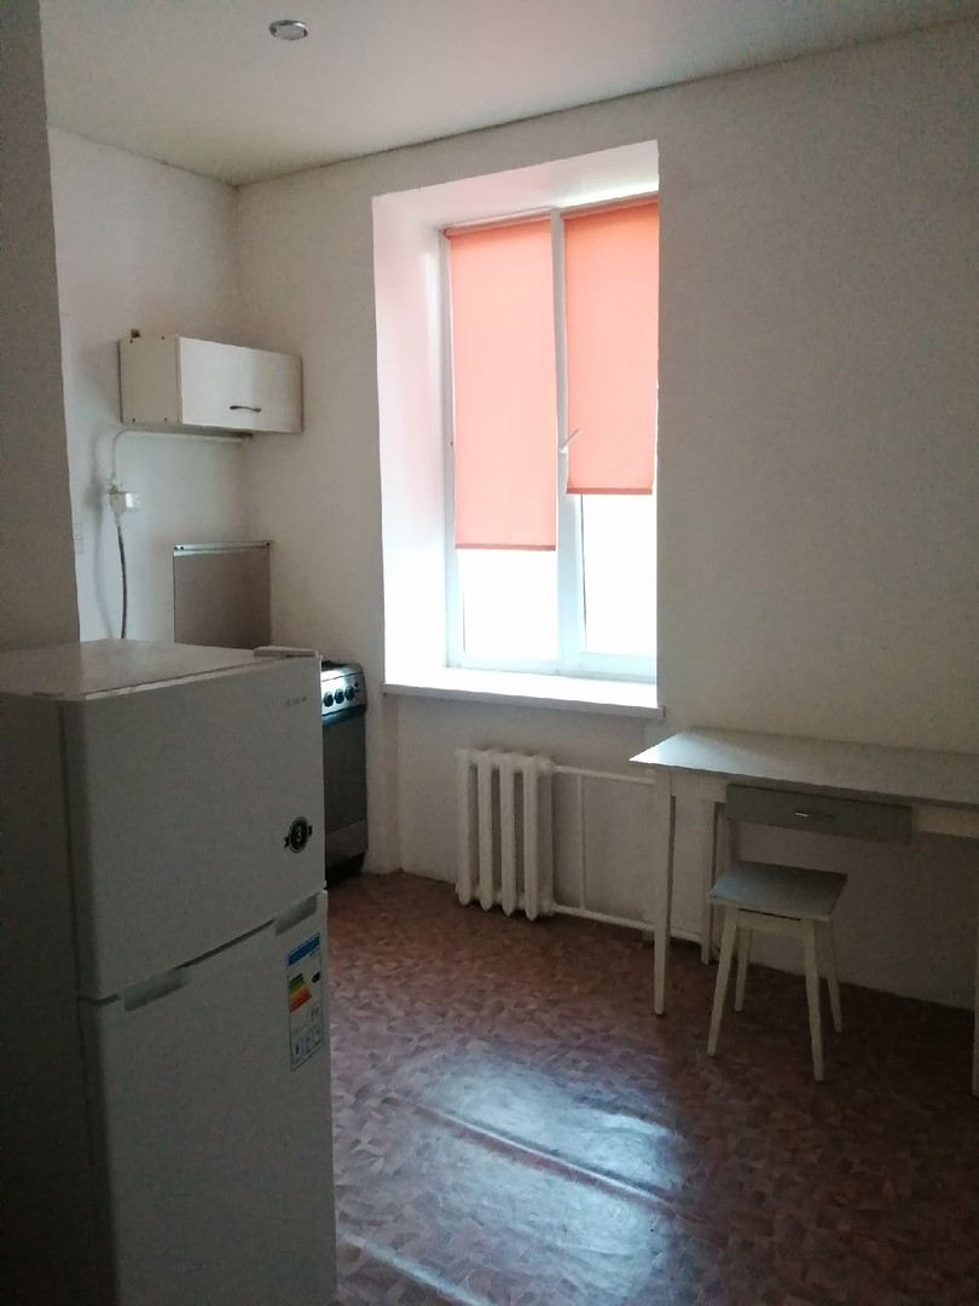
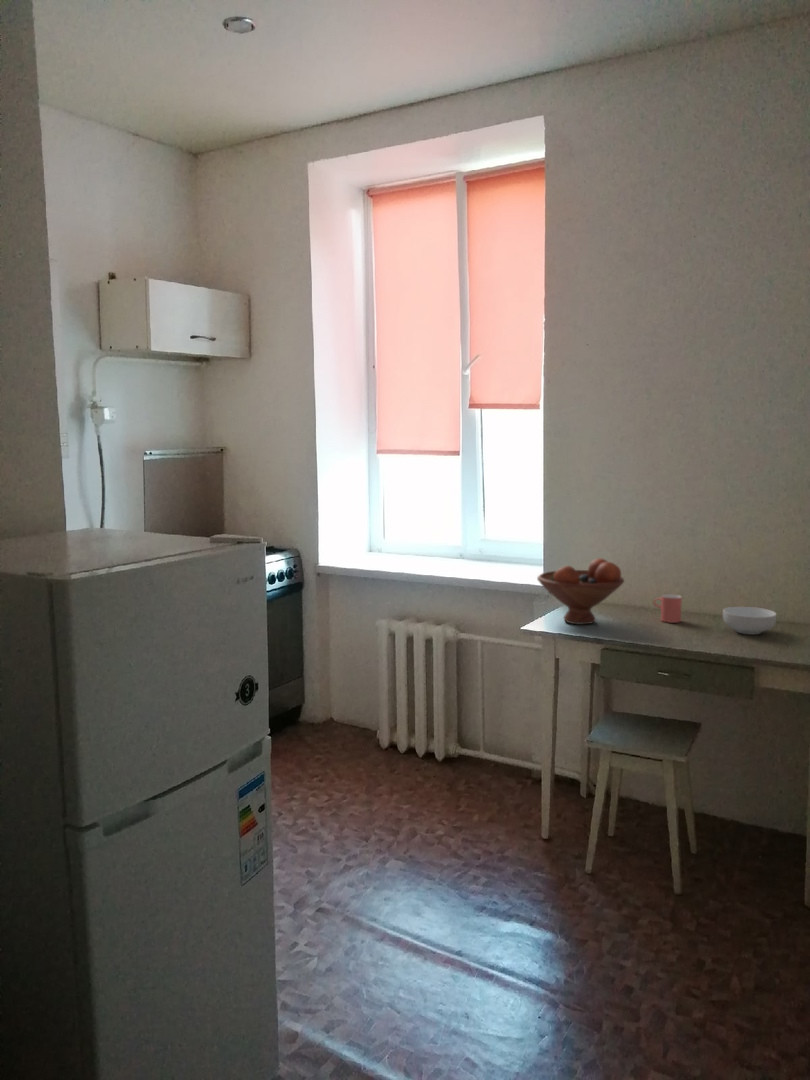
+ cup [653,593,683,624]
+ cereal bowl [722,606,778,635]
+ fruit bowl [536,557,625,625]
